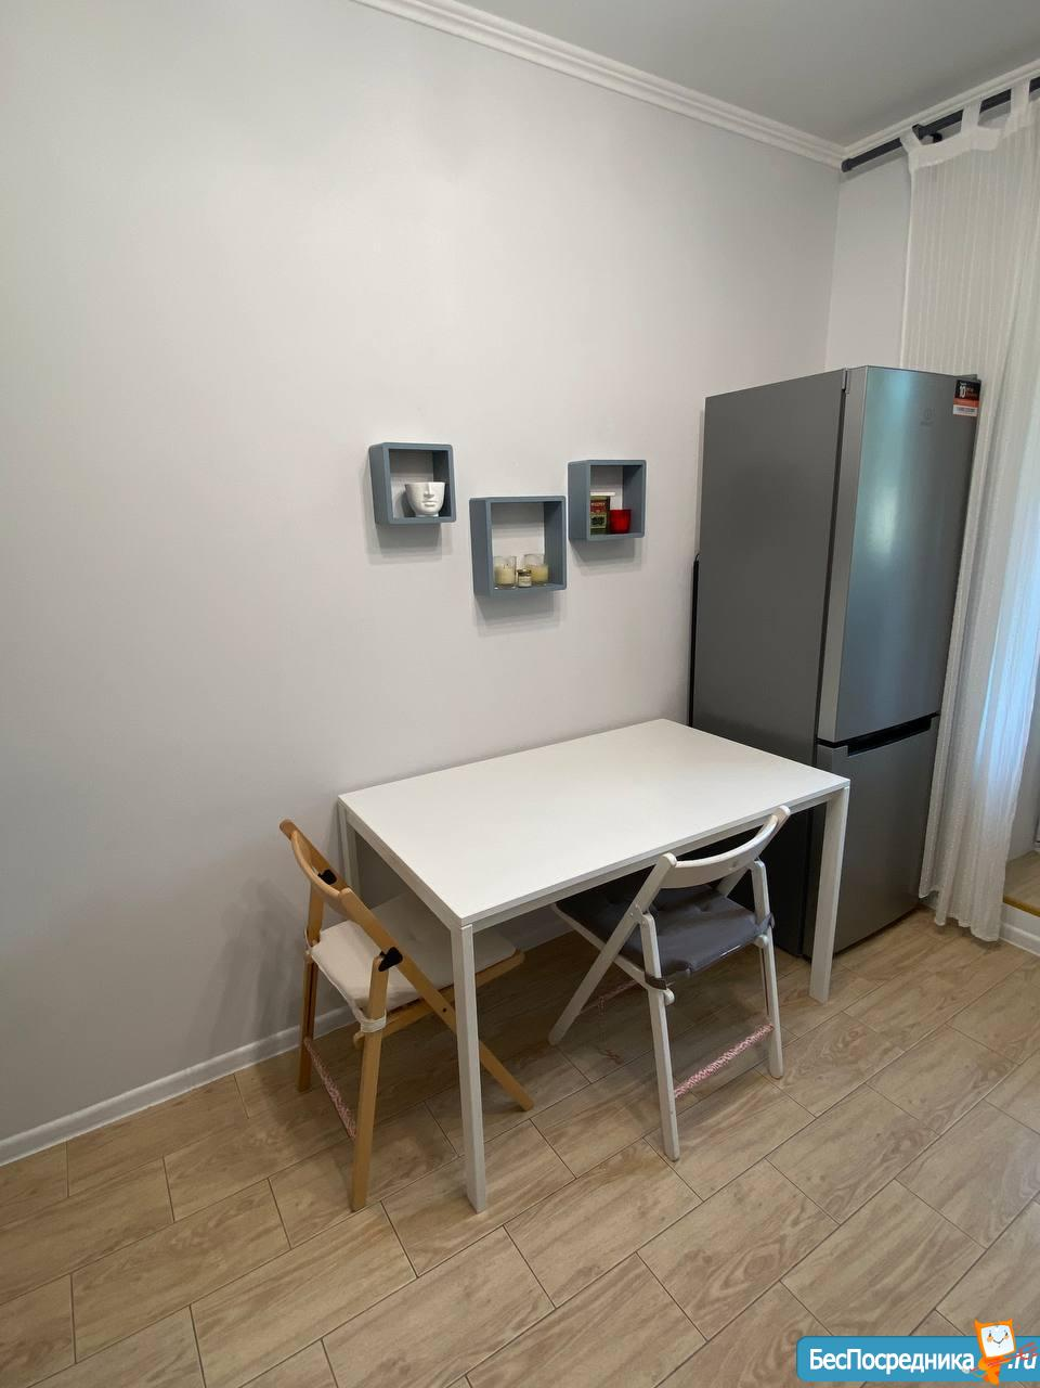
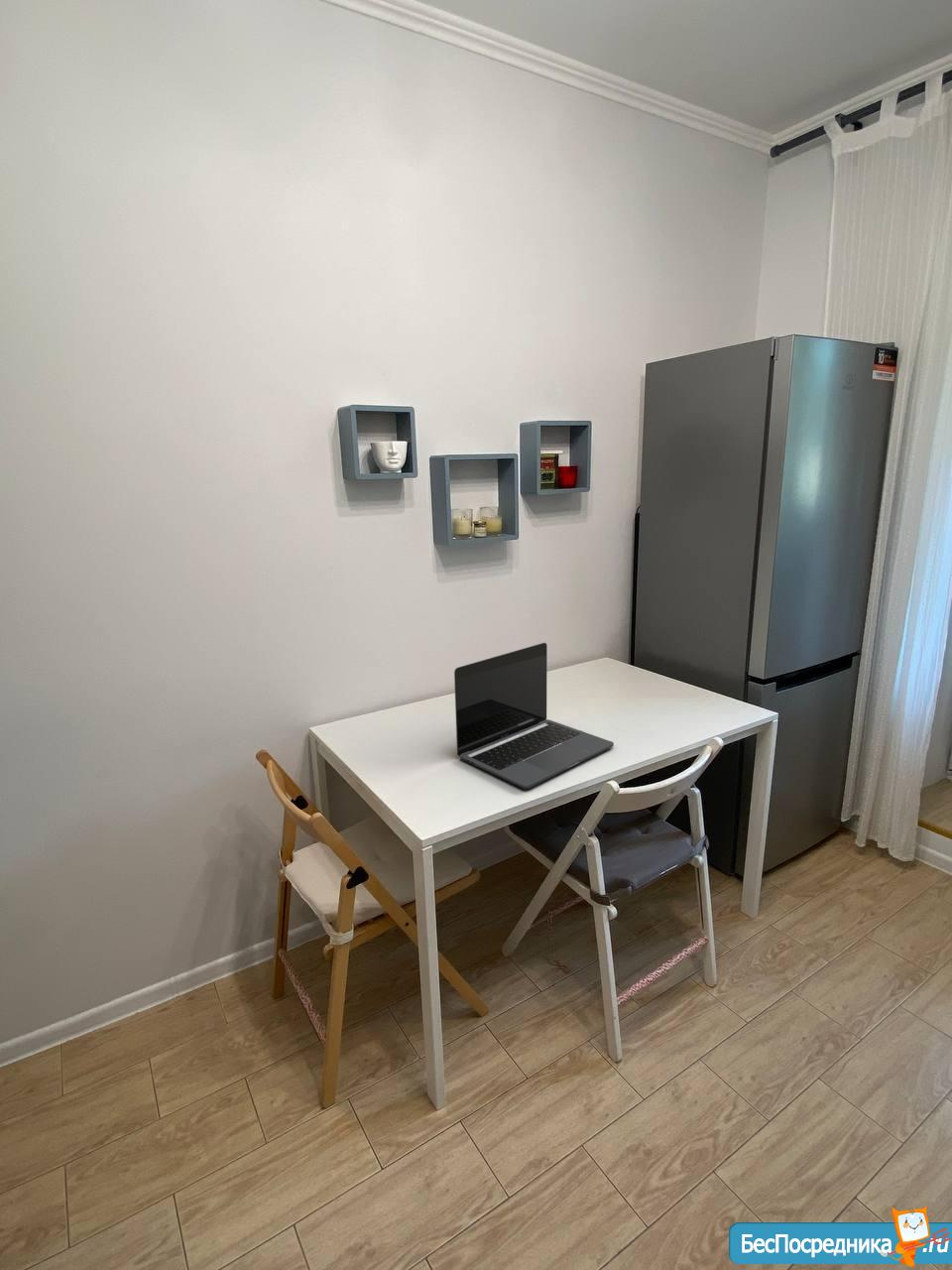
+ laptop [453,642,615,790]
